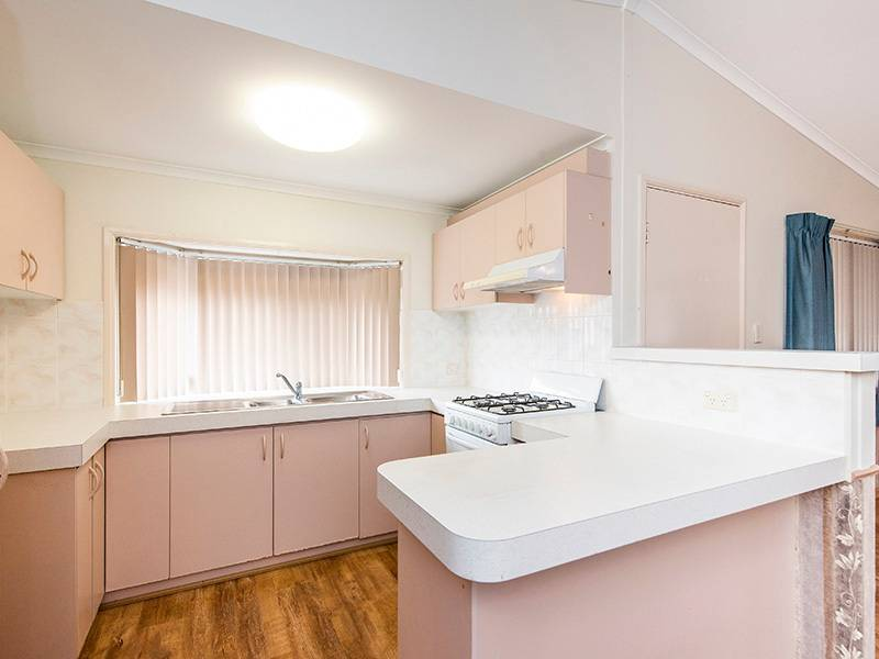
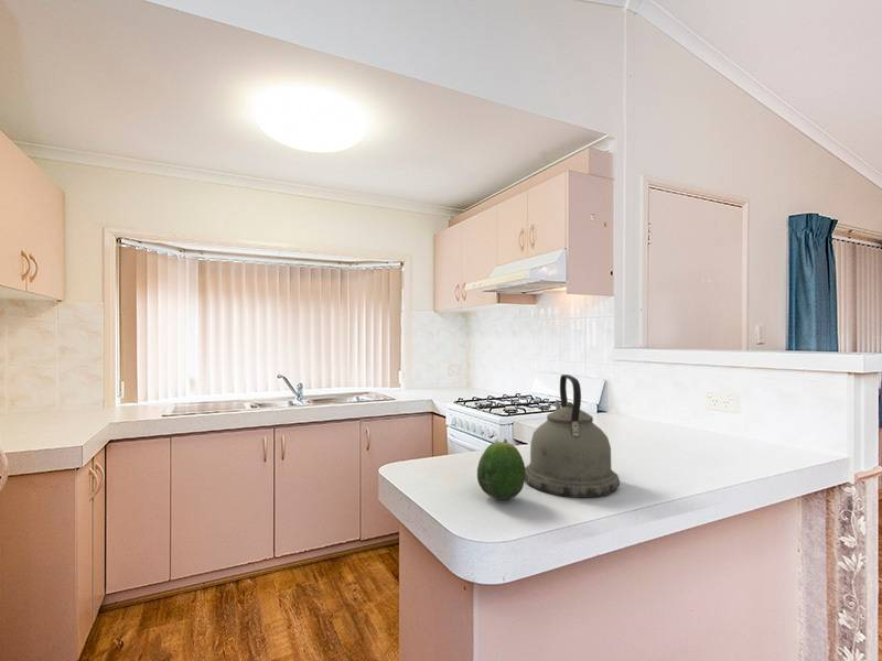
+ fruit [476,438,526,501]
+ kettle [525,373,621,499]
